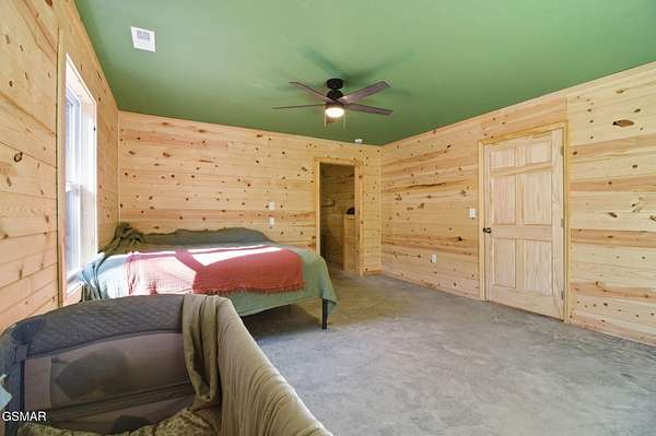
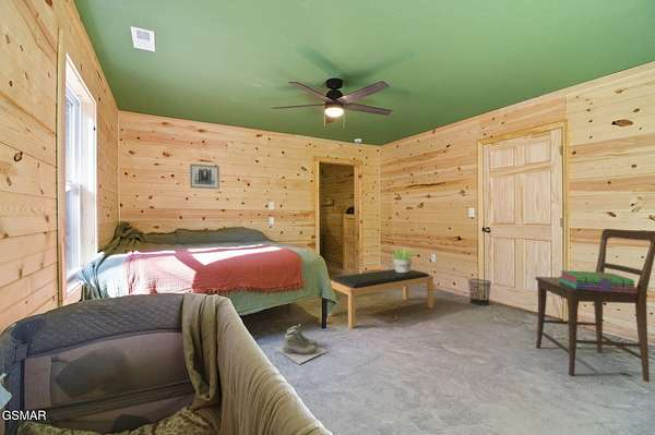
+ bench [327,268,434,329]
+ boots [273,323,329,365]
+ chair [535,228,655,383]
+ potted plant [390,246,417,273]
+ waste bin [466,278,492,307]
+ stack of books [558,269,638,293]
+ wall art [189,164,221,190]
